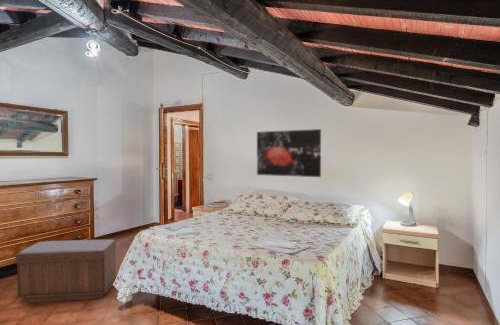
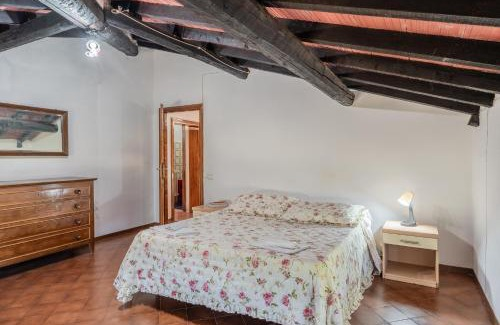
- bench [14,238,117,304]
- wall art [256,128,322,178]
